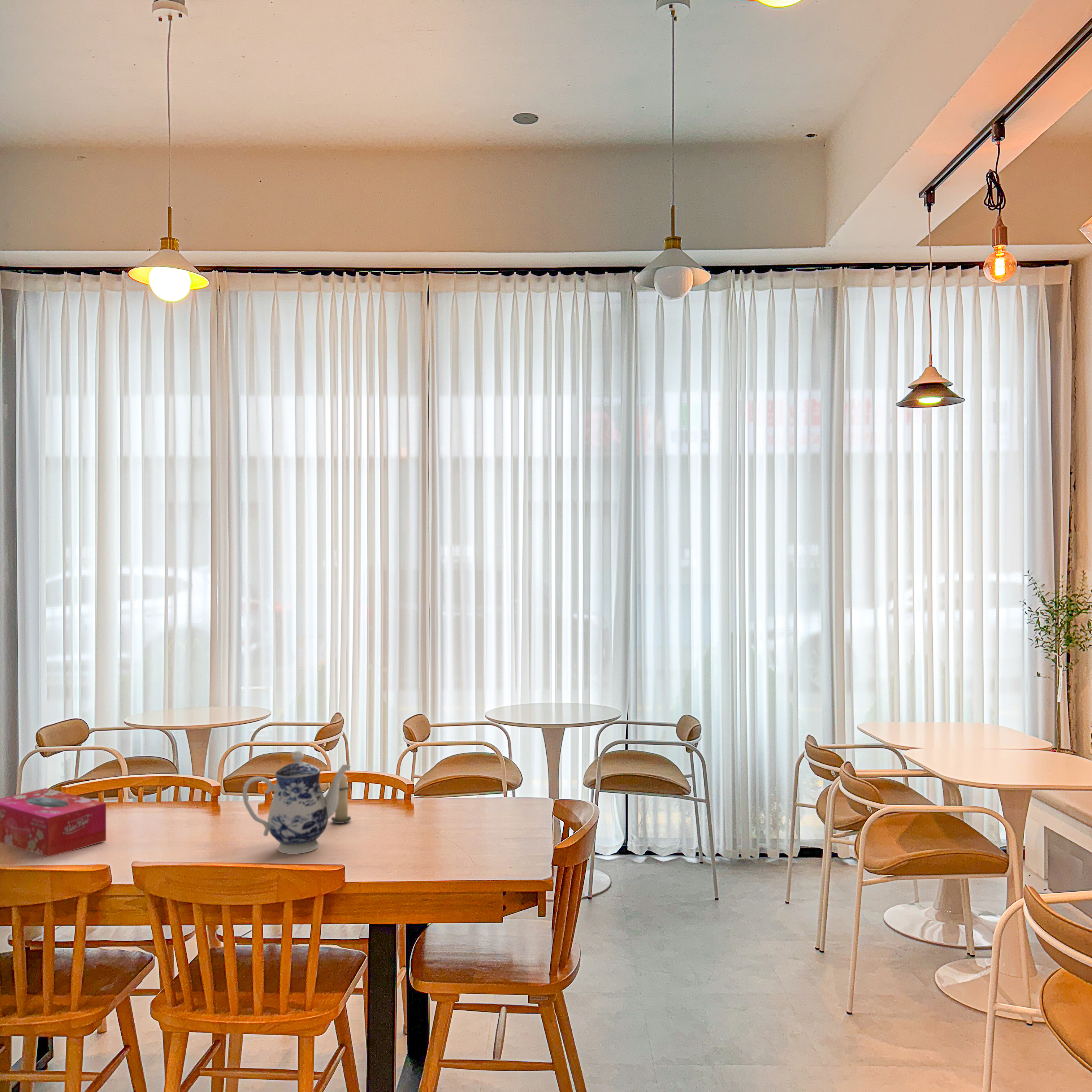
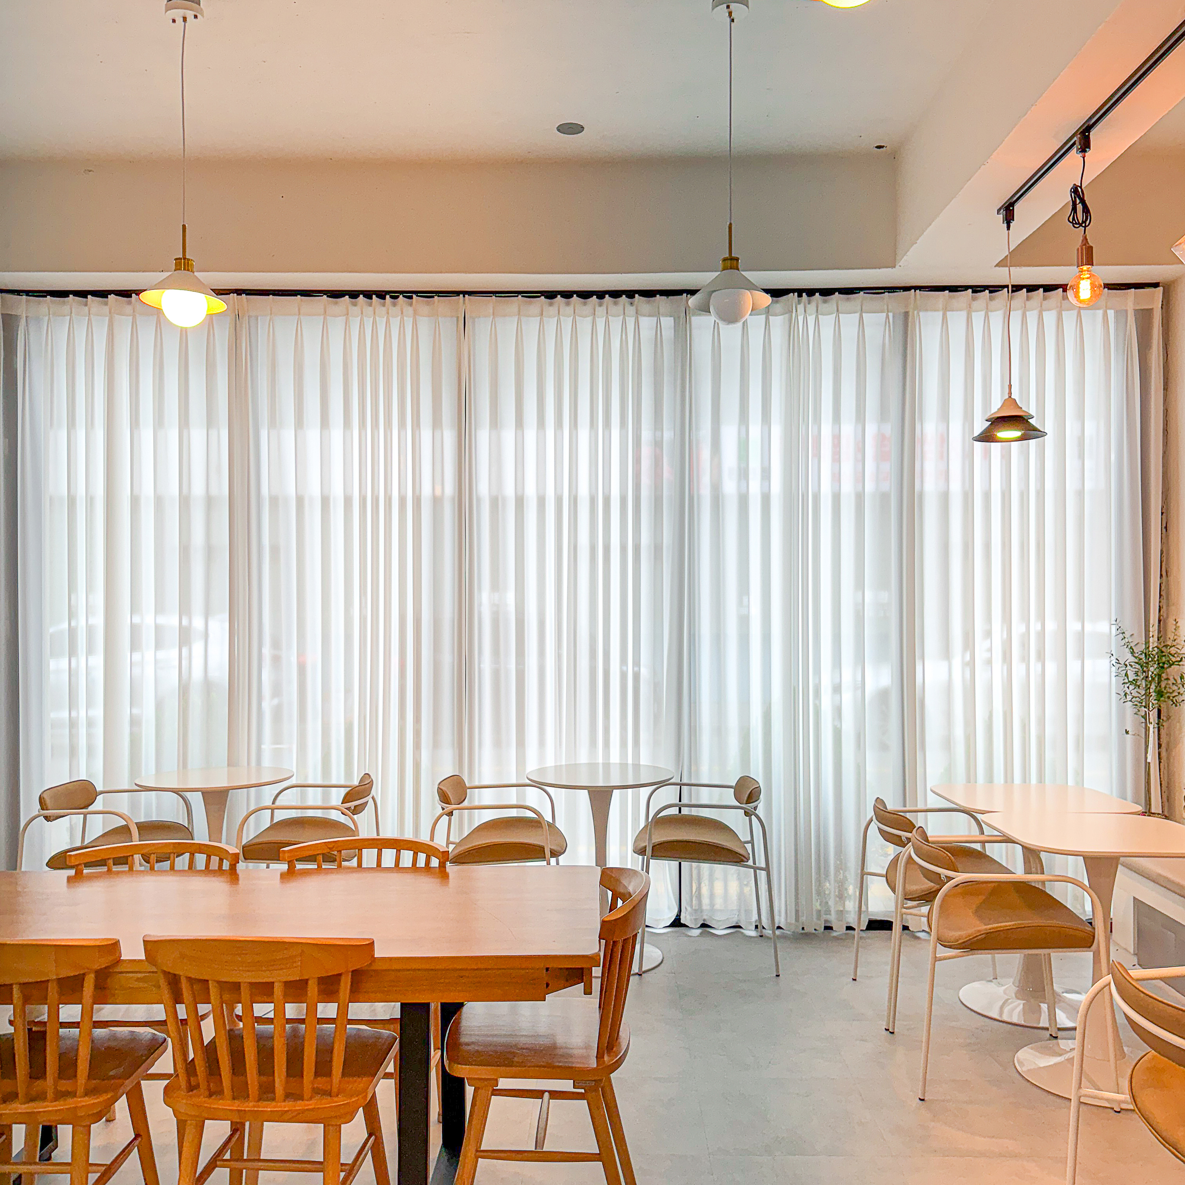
- tissue box [0,788,107,857]
- teapot [242,750,351,854]
- candle [330,774,352,824]
